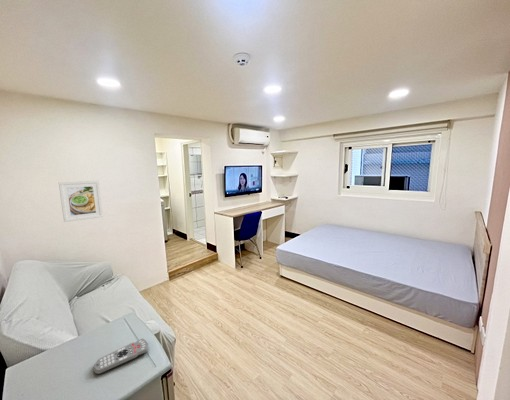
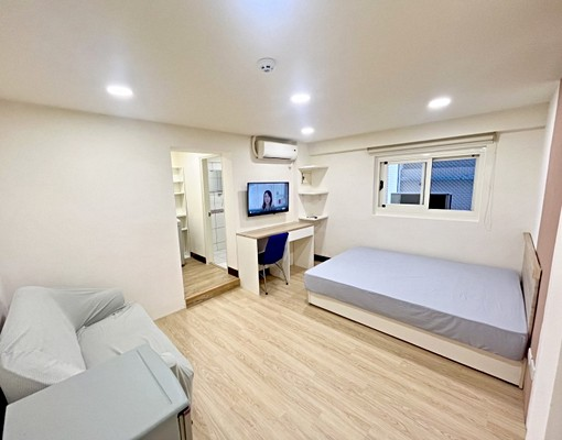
- remote control [92,338,149,375]
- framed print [58,180,104,223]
